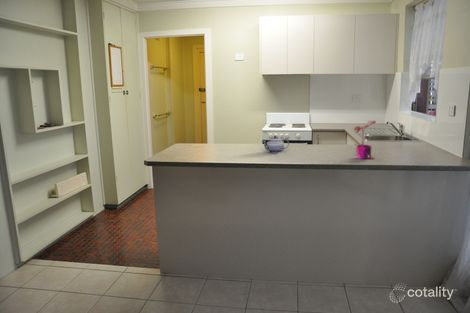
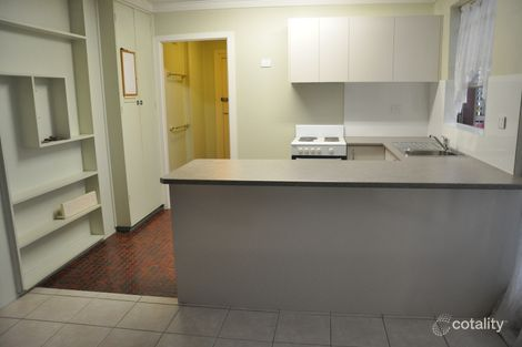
- potted plant [353,119,377,160]
- teapot [261,135,290,154]
